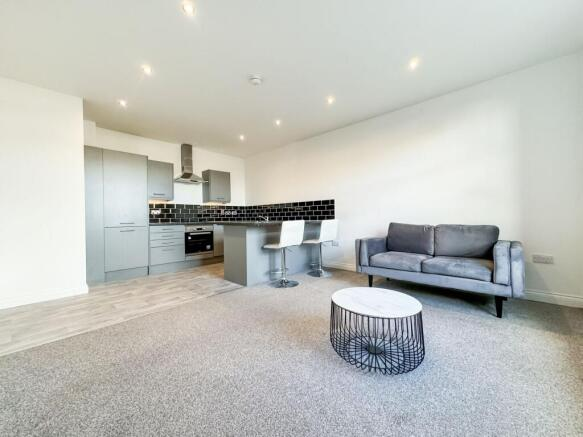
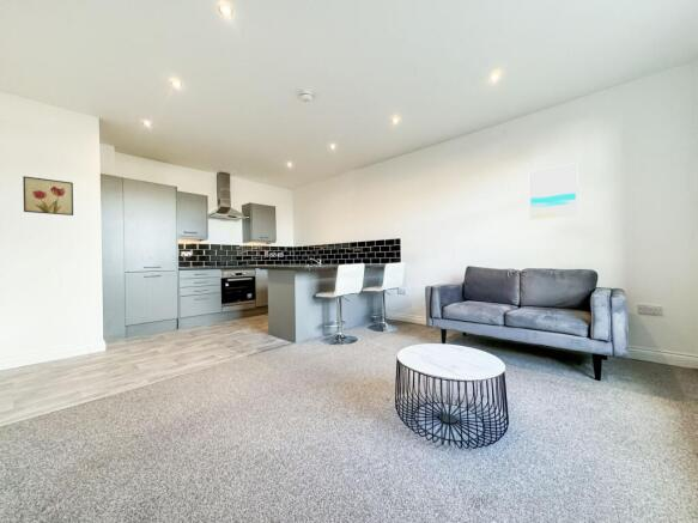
+ wall art [22,175,74,217]
+ wall art [527,162,579,221]
